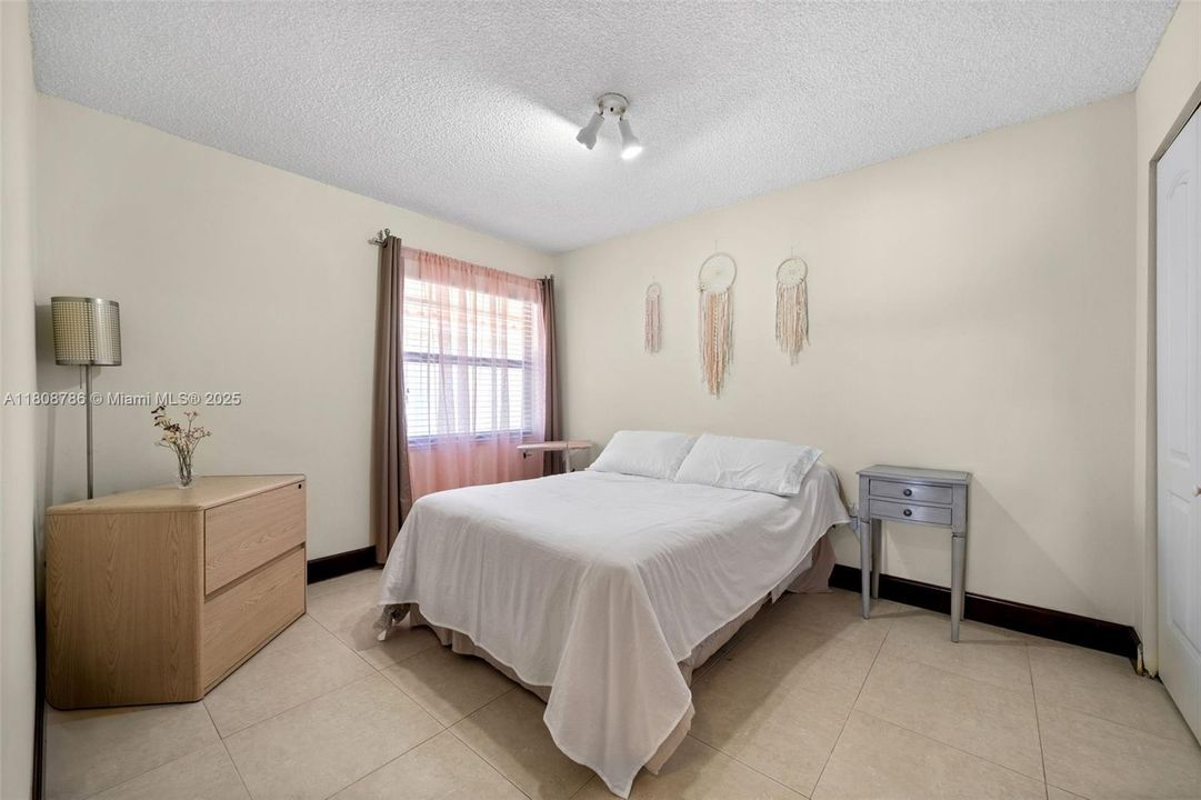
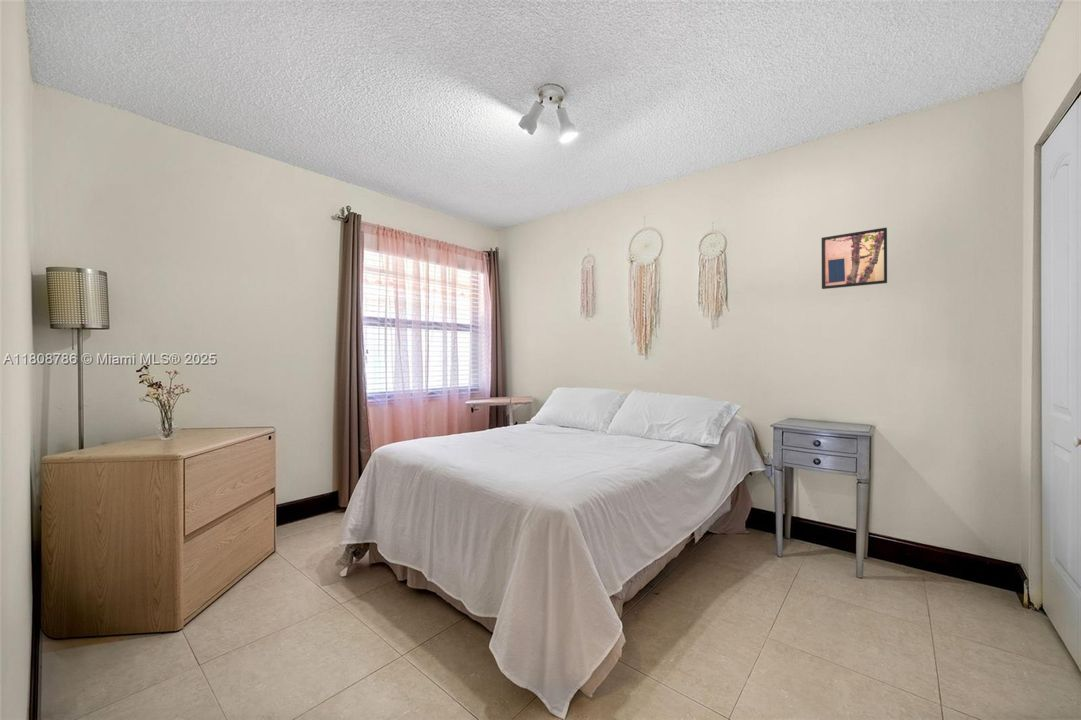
+ wall art [821,227,888,290]
